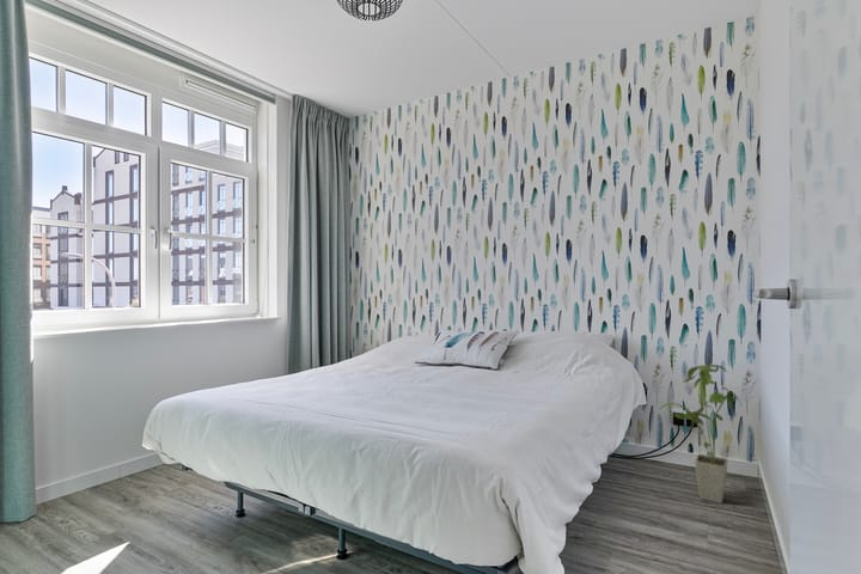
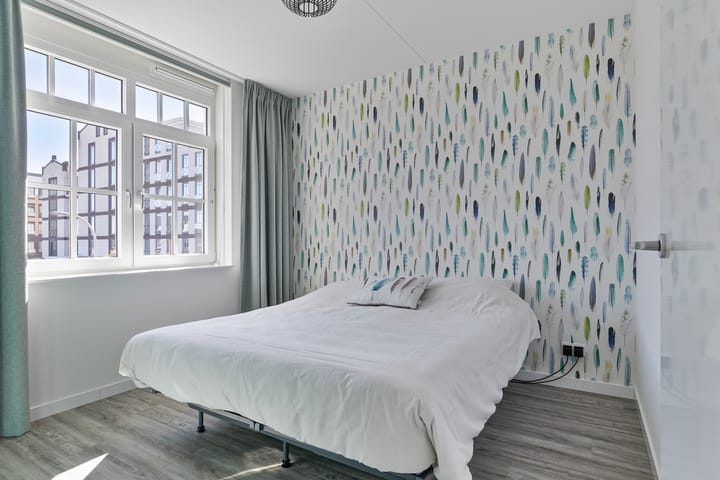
- house plant [659,364,743,505]
